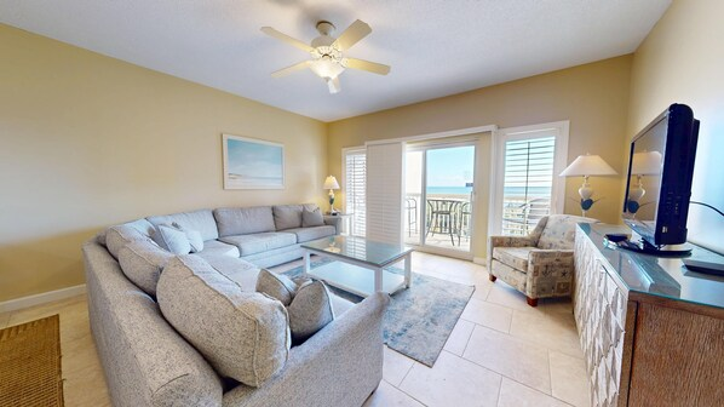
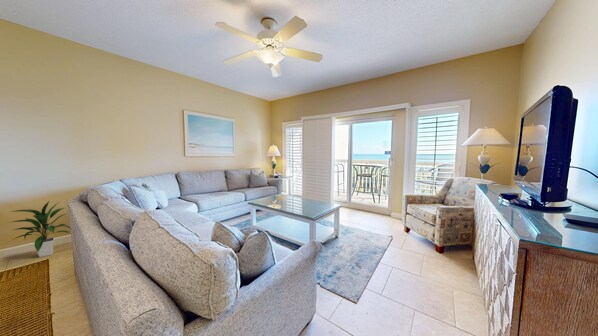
+ indoor plant [7,200,71,258]
